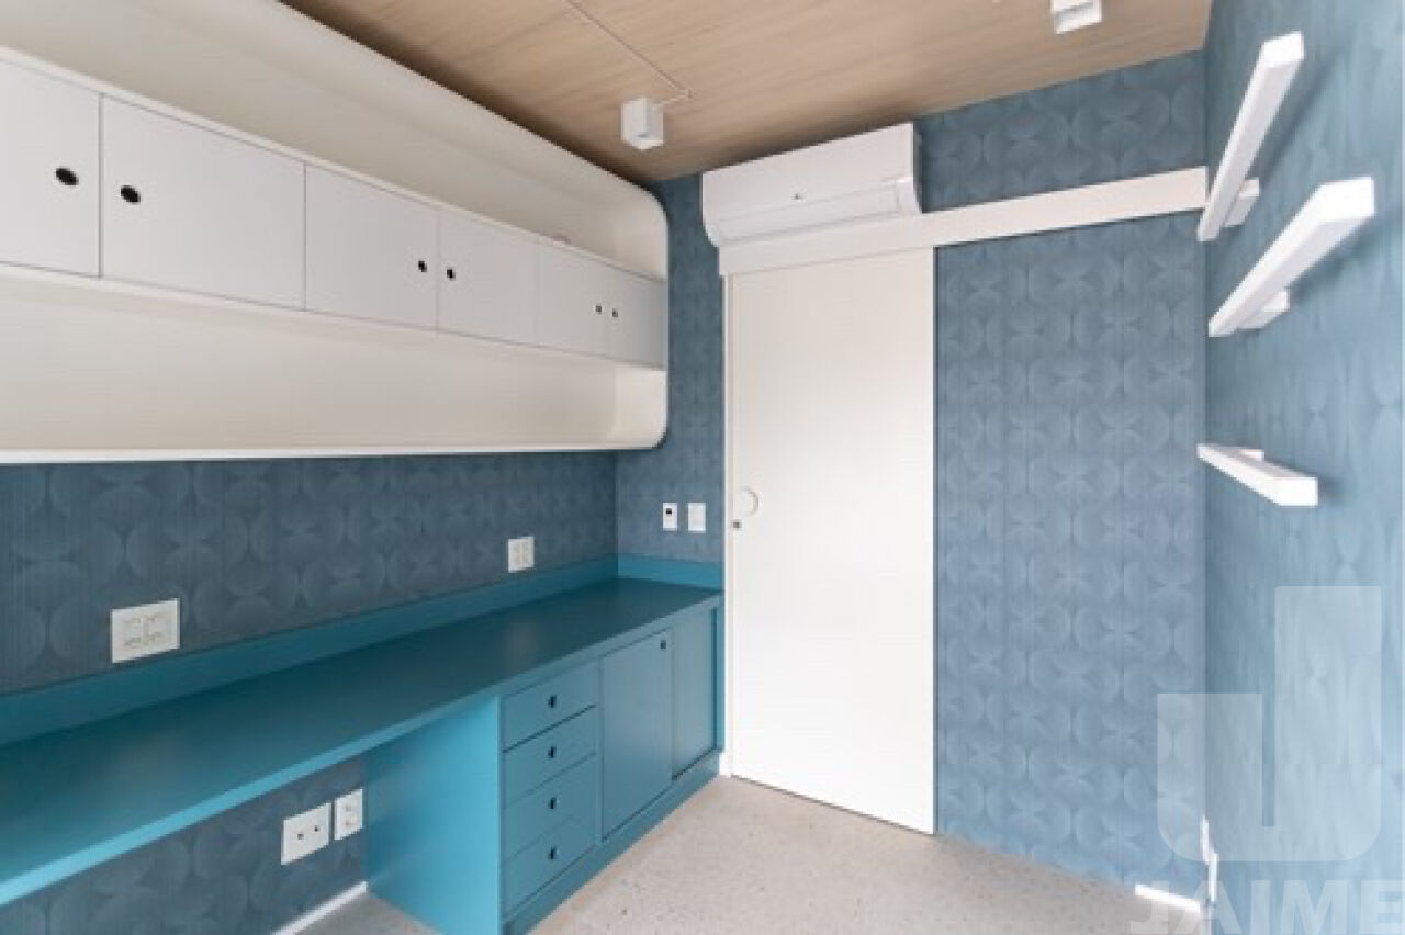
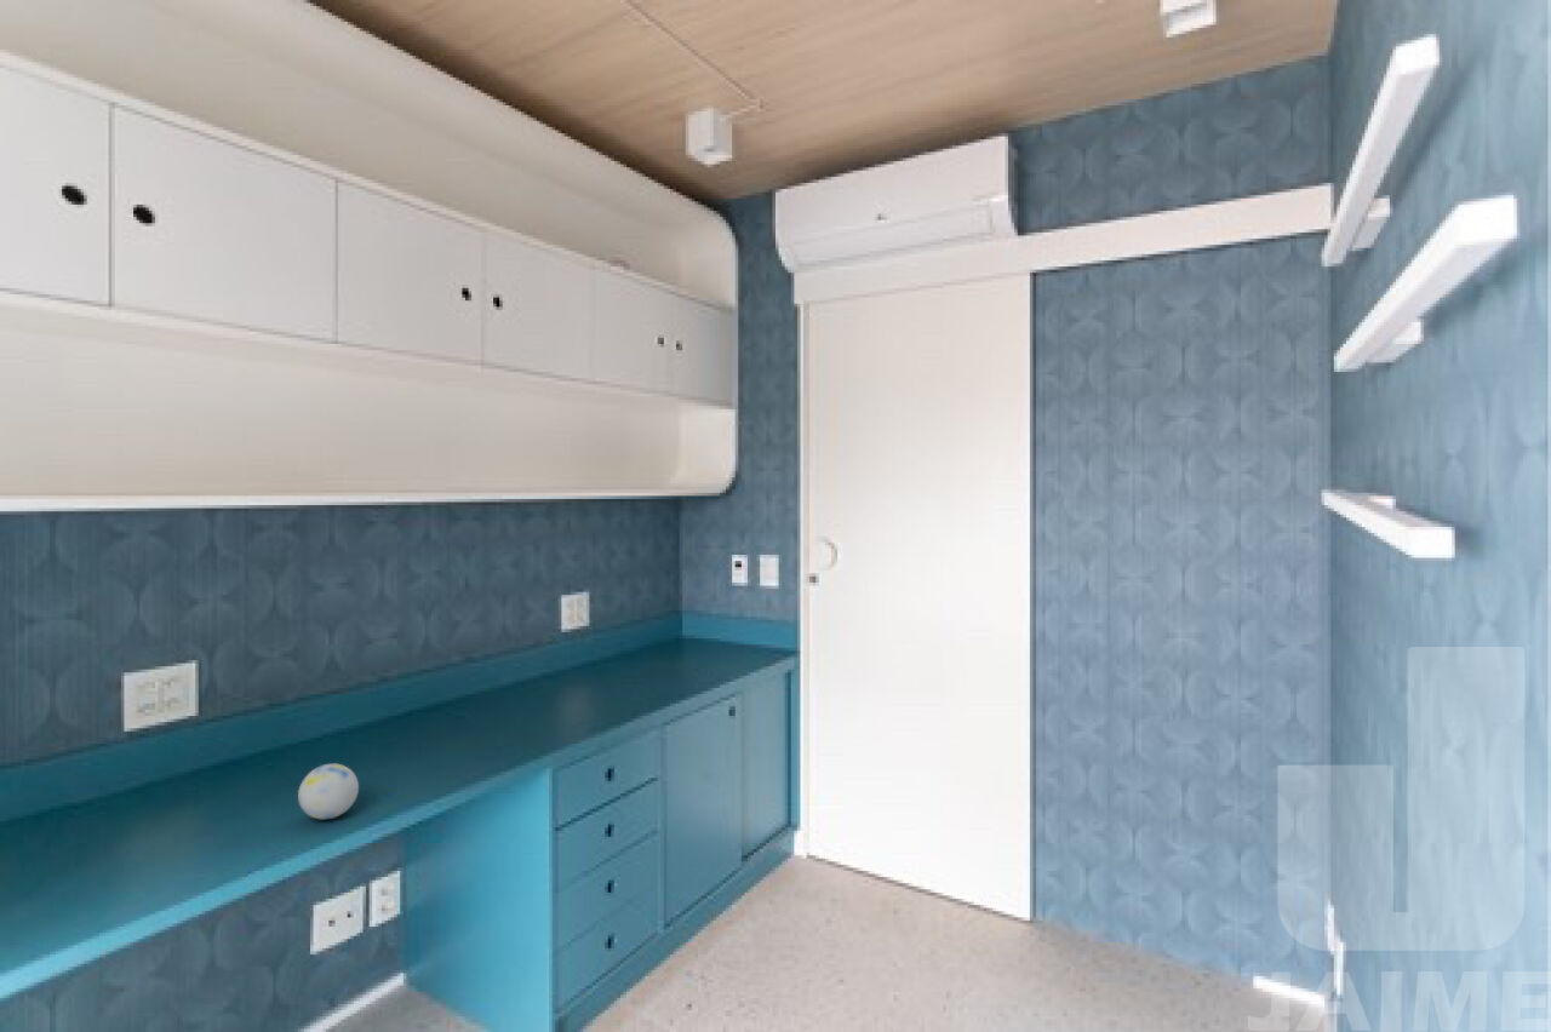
+ decorative ball [297,762,360,820]
